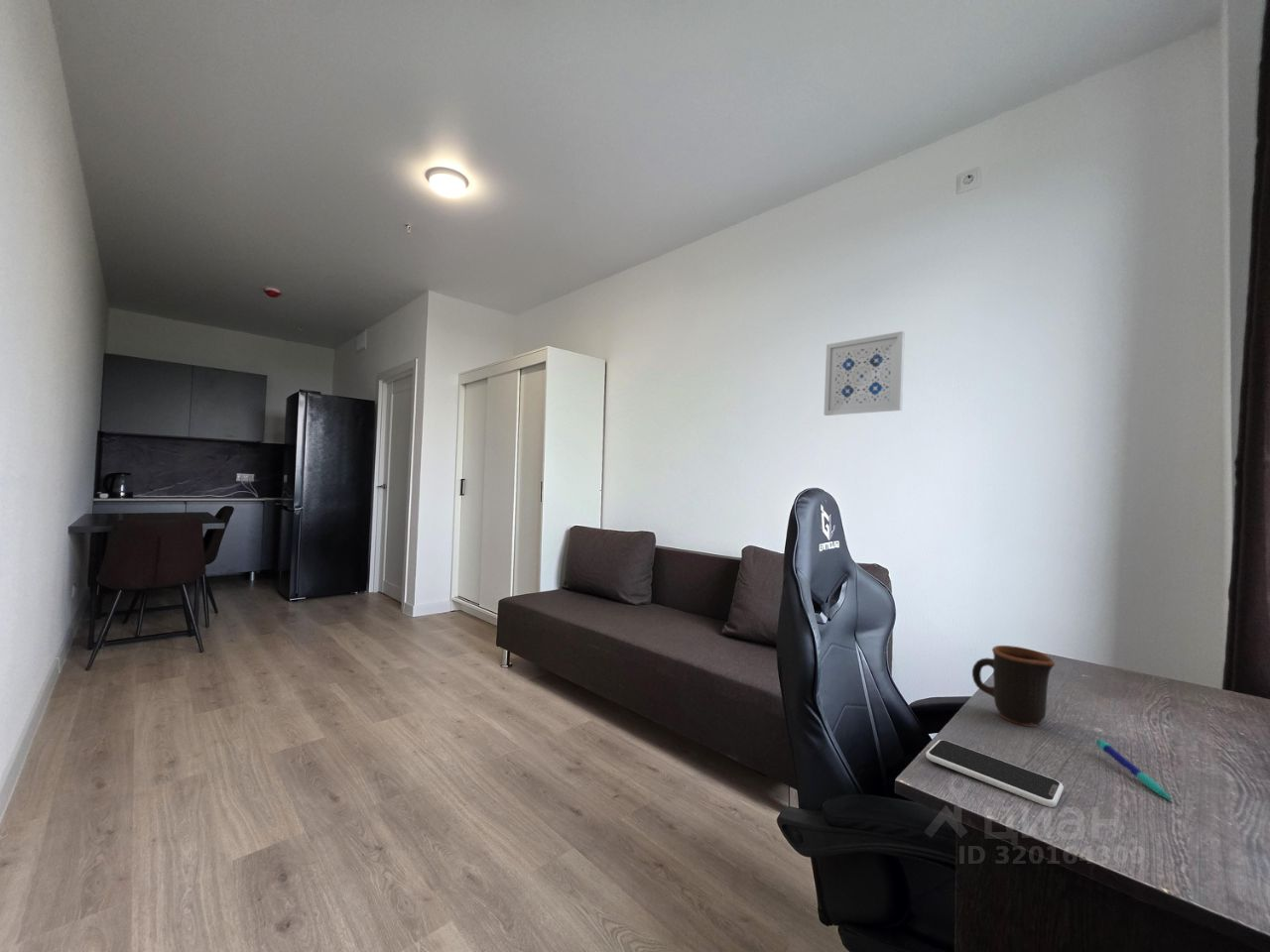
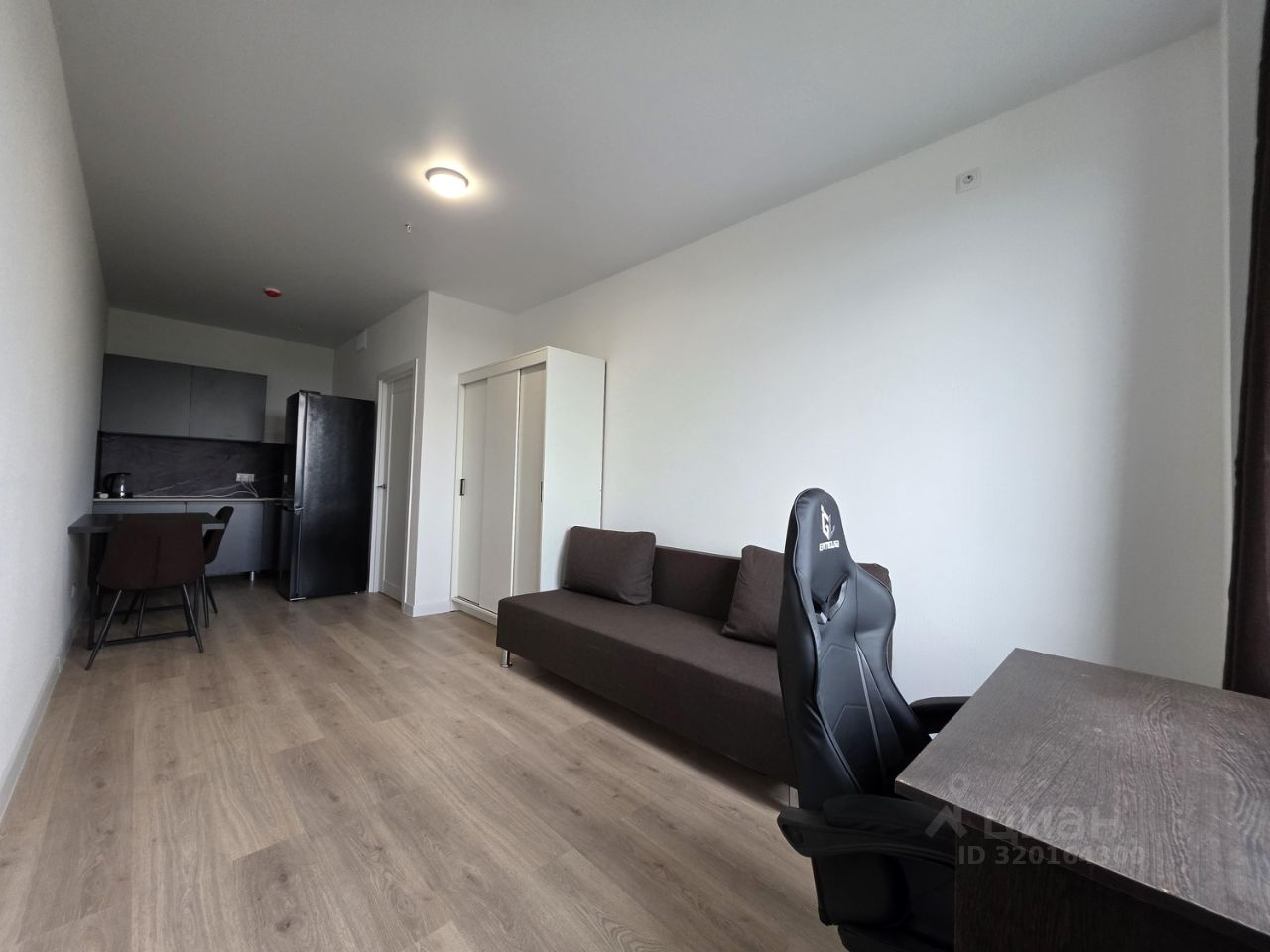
- wall art [823,330,906,416]
- mug [971,645,1056,728]
- smartphone [925,739,1065,808]
- pen [1095,738,1175,803]
